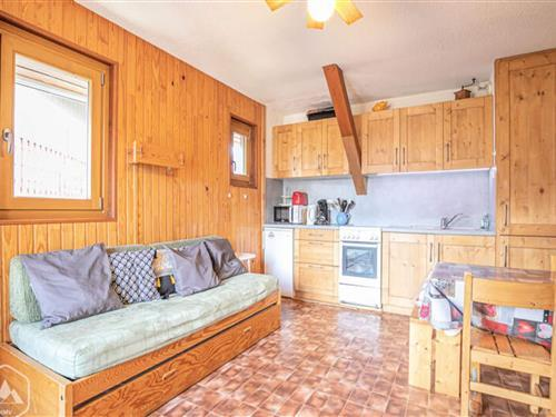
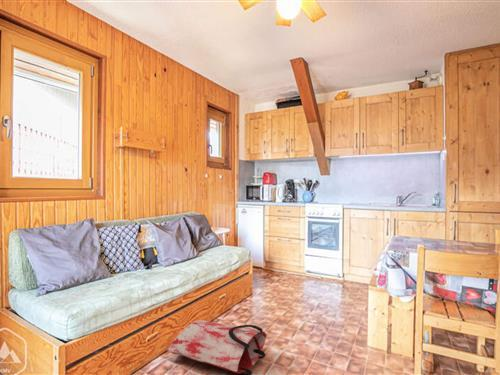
+ bag [166,319,268,375]
